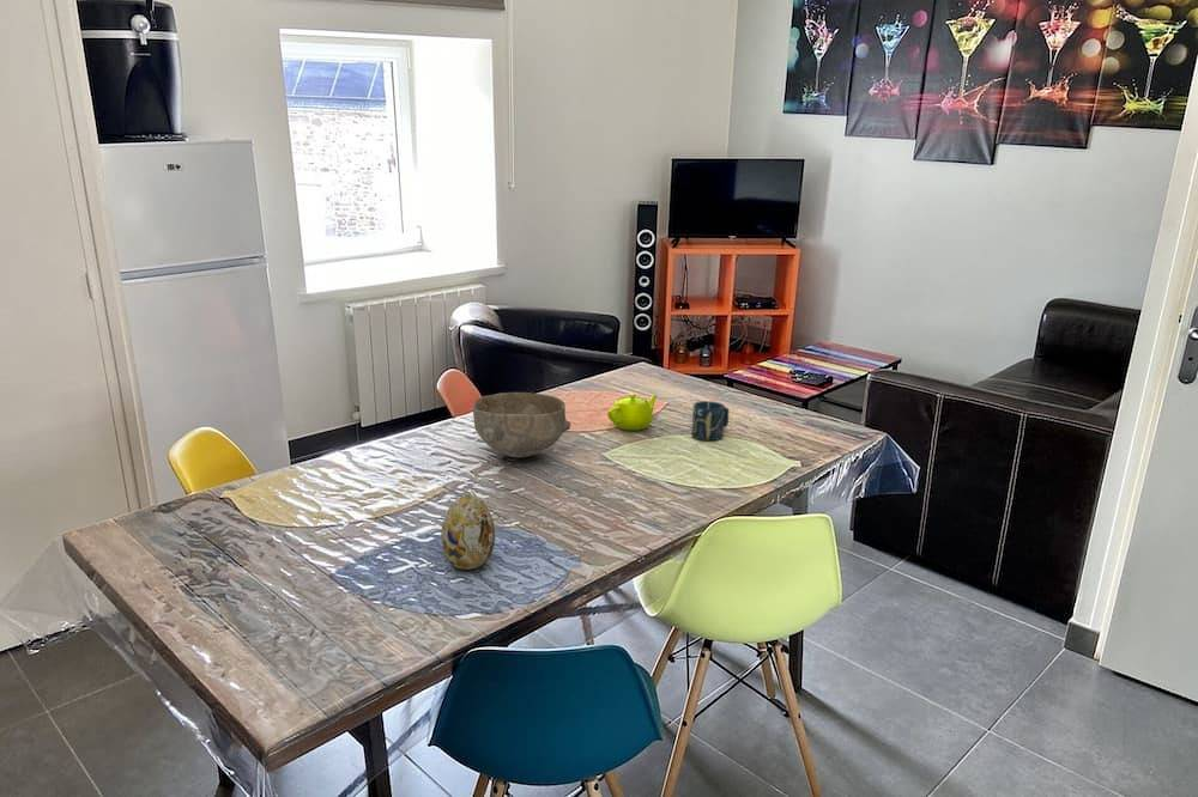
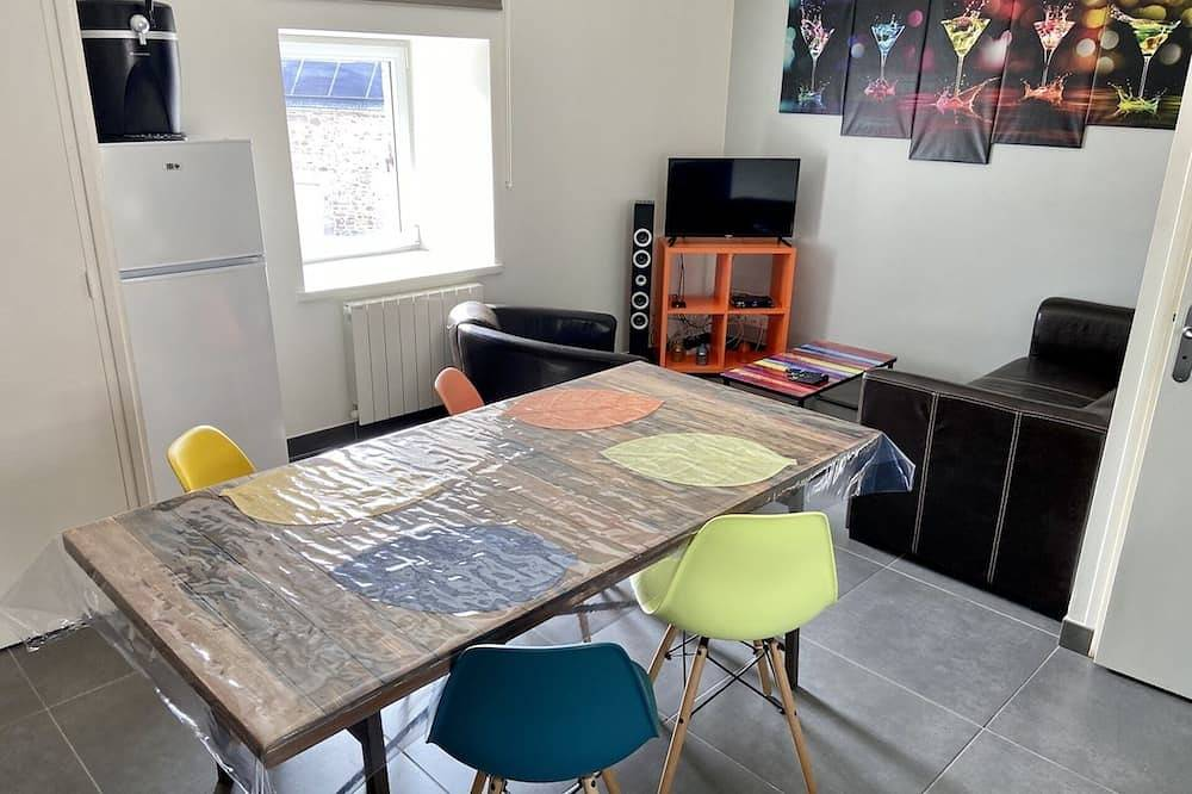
- decorative egg [440,493,496,571]
- teapot [606,393,659,431]
- bowl [472,391,571,460]
- cup [690,400,730,442]
